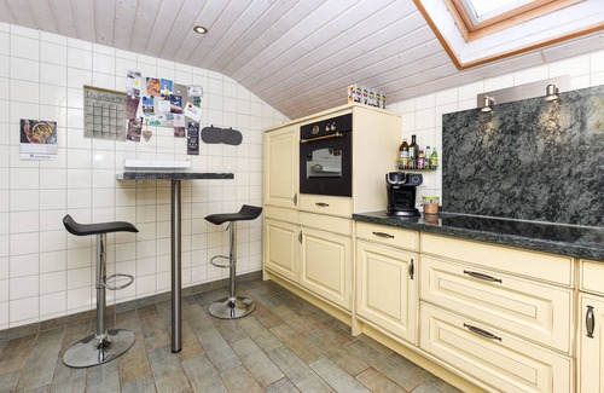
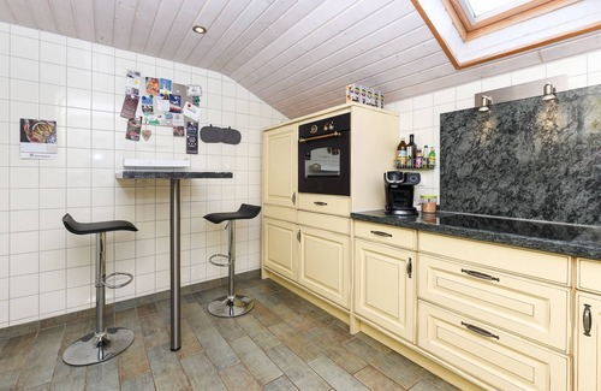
- calendar [82,80,128,143]
